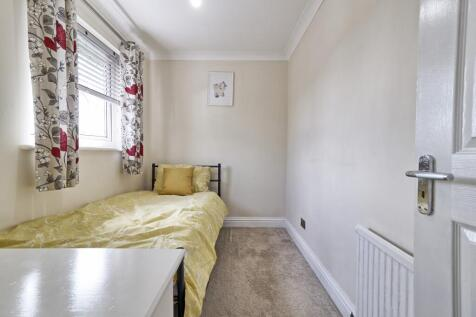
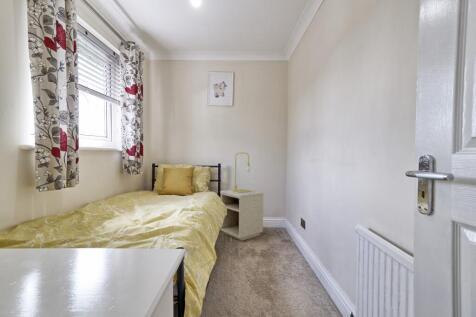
+ table lamp [232,151,252,193]
+ nightstand [219,188,265,242]
